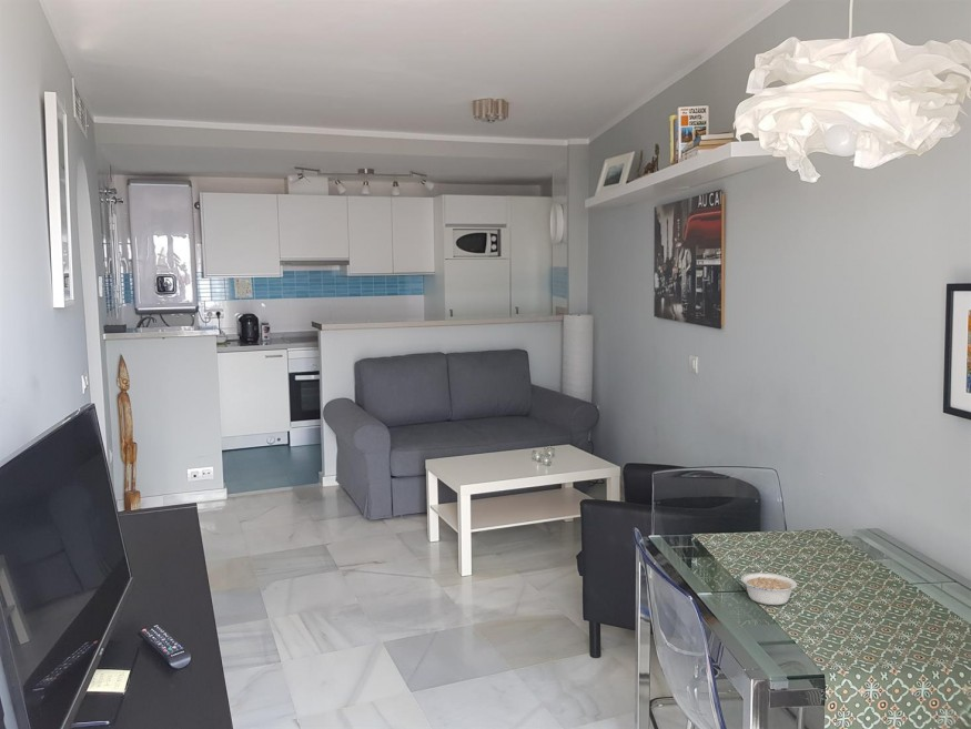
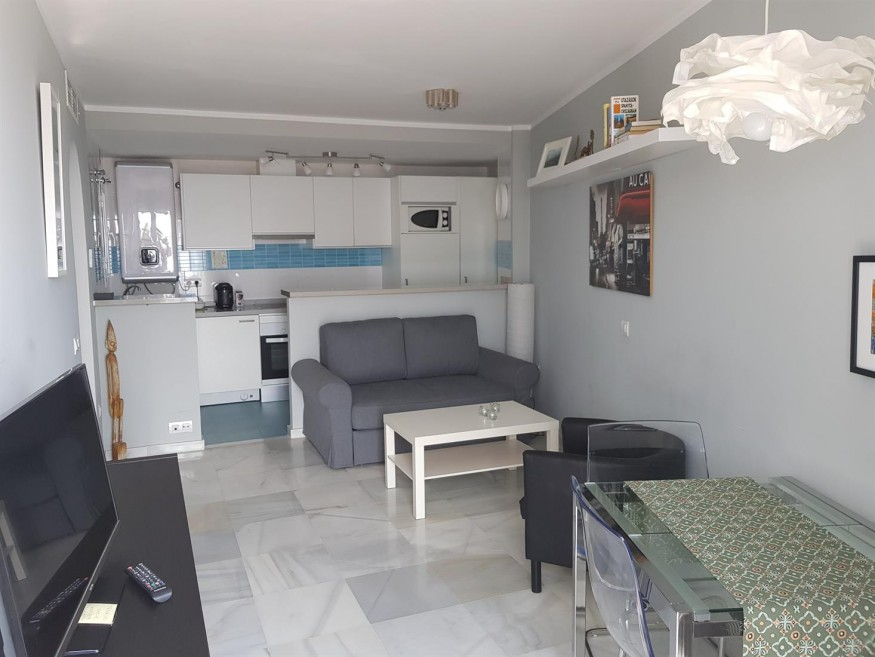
- legume [740,571,801,606]
